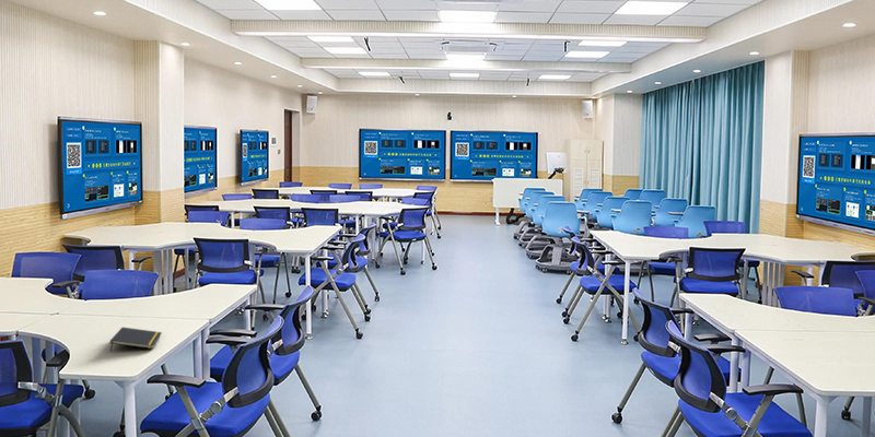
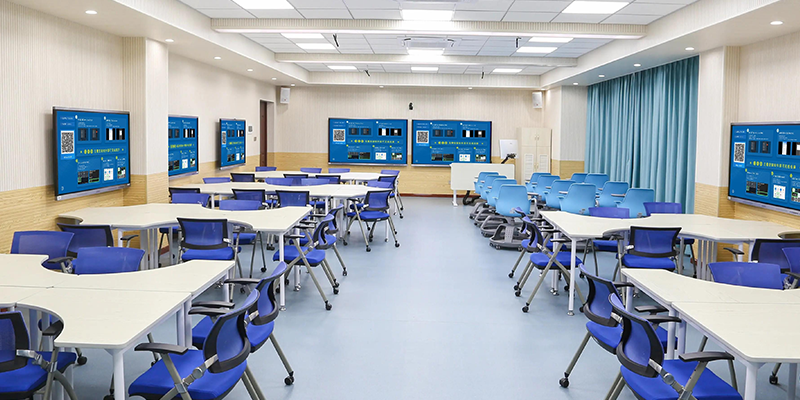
- notepad [108,327,163,353]
